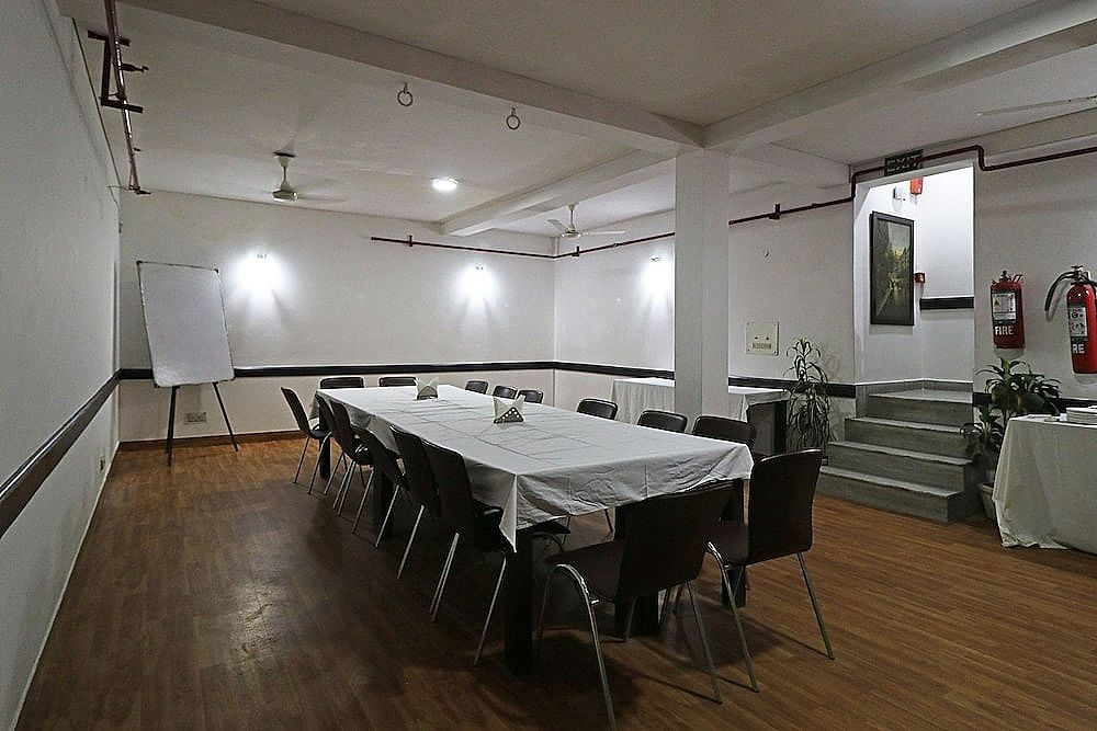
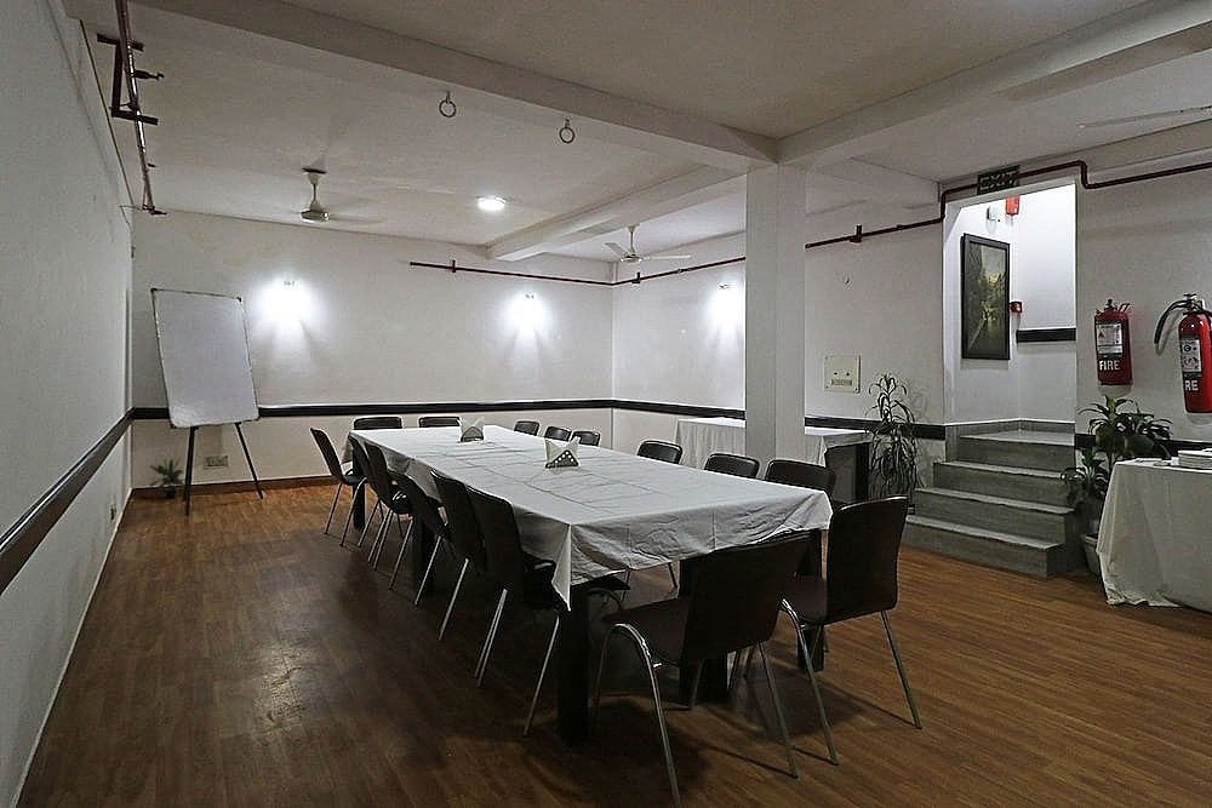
+ potted plant [148,458,187,500]
